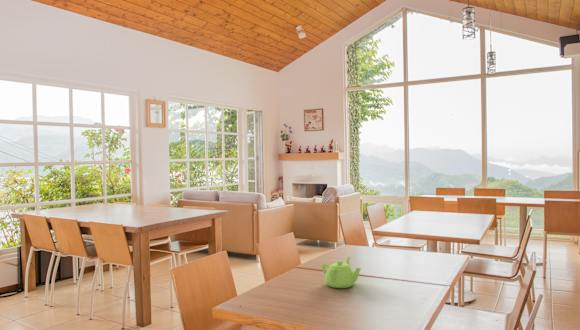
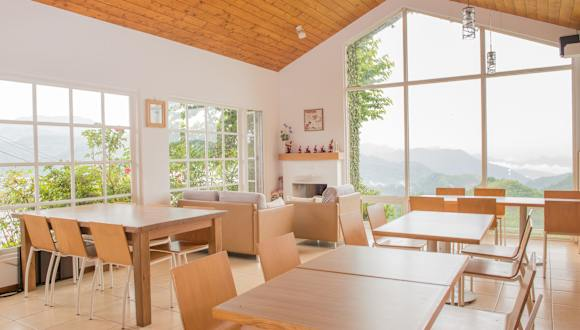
- teapot [320,256,362,289]
